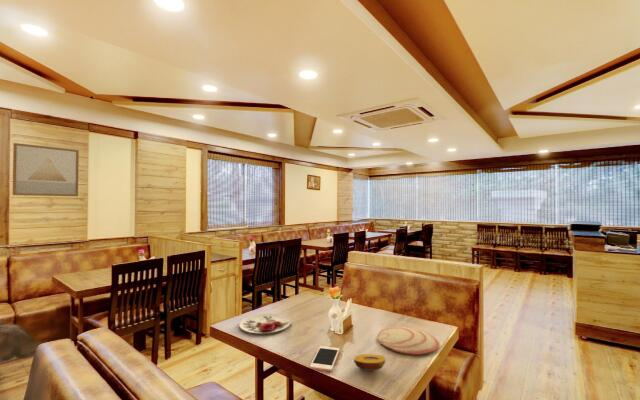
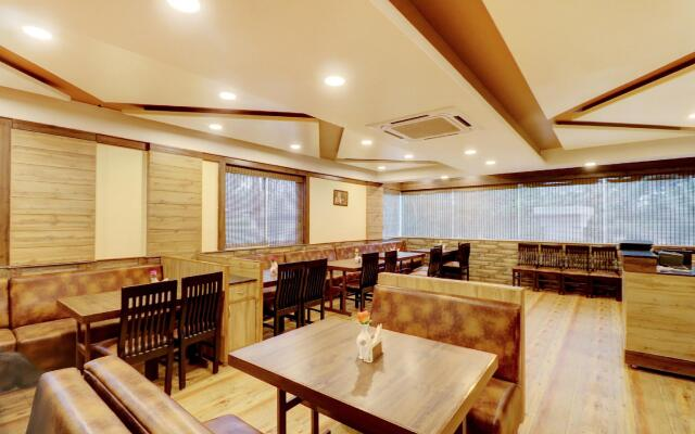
- fruit [353,353,386,371]
- cell phone [309,345,341,372]
- plate [238,312,292,334]
- wall art [12,142,80,197]
- plate [376,325,440,356]
